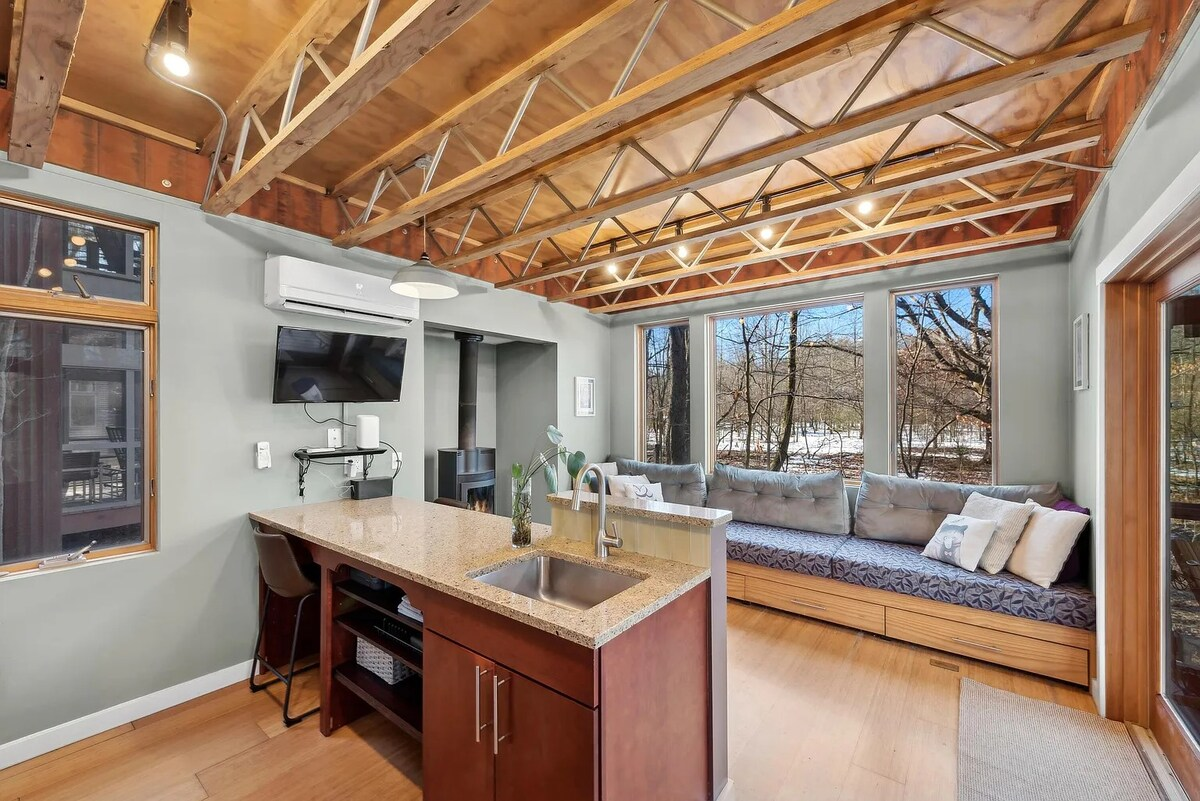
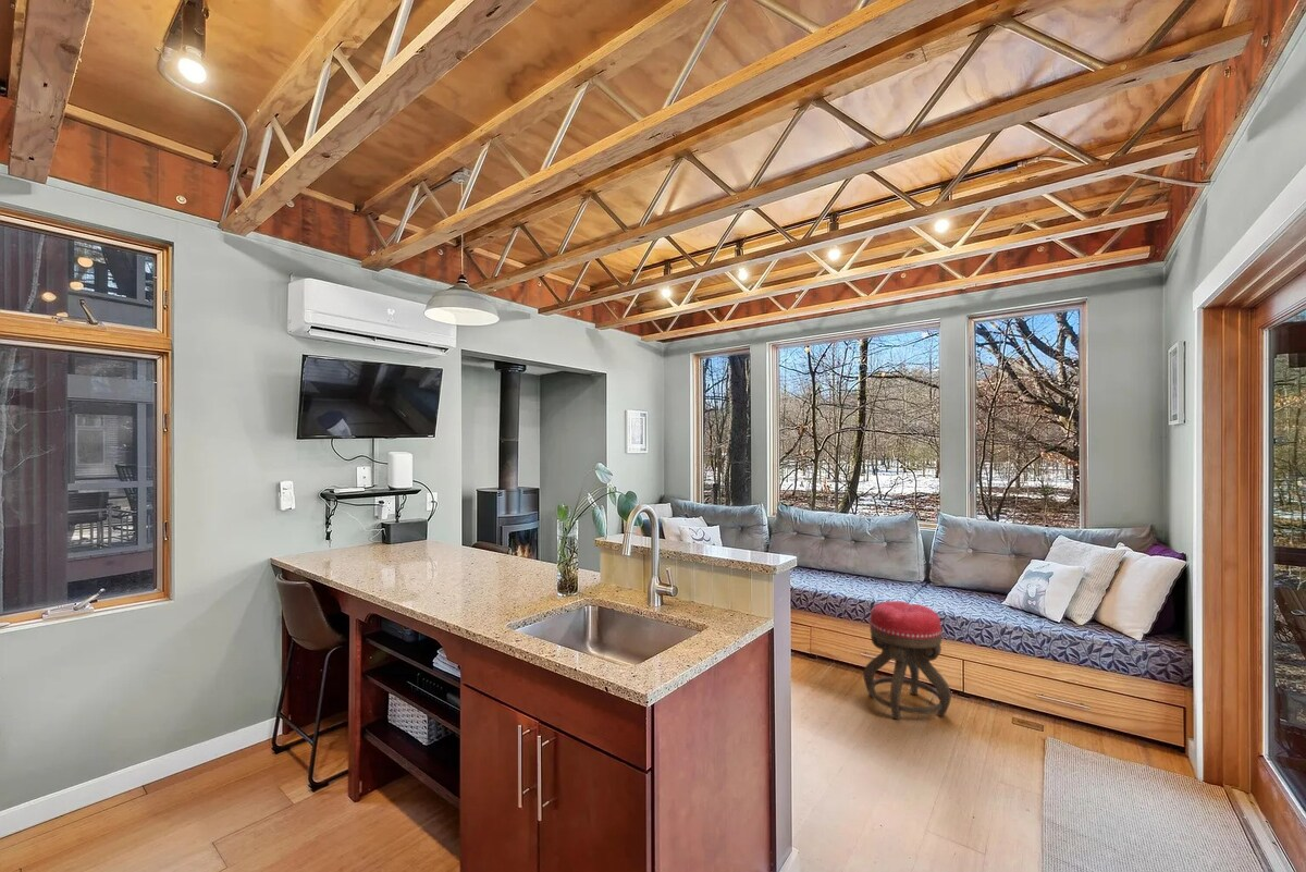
+ ottoman [862,600,952,721]
